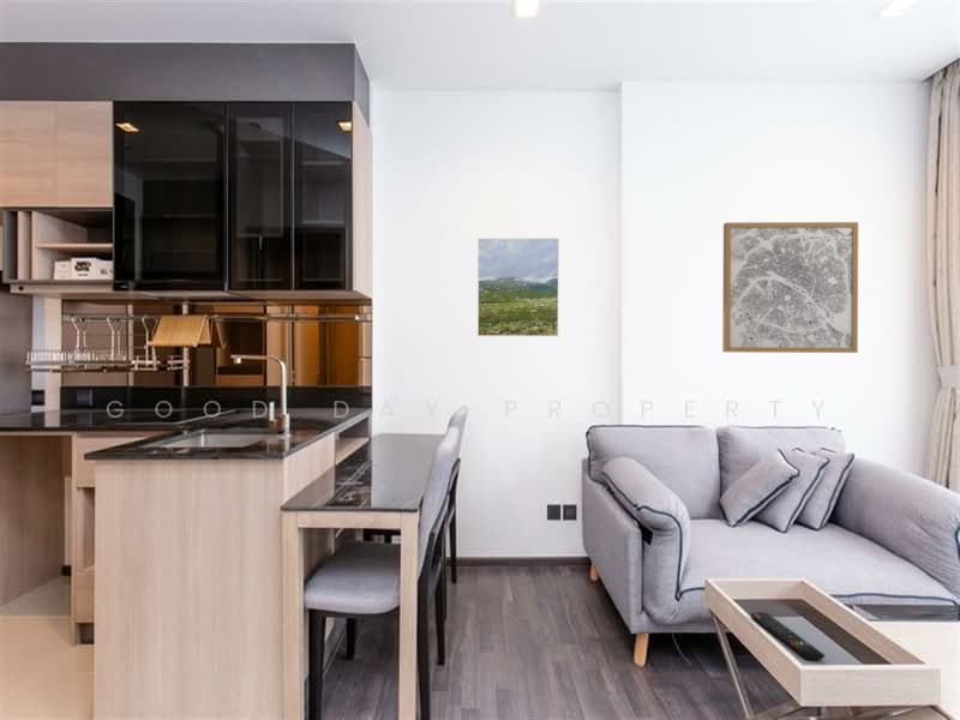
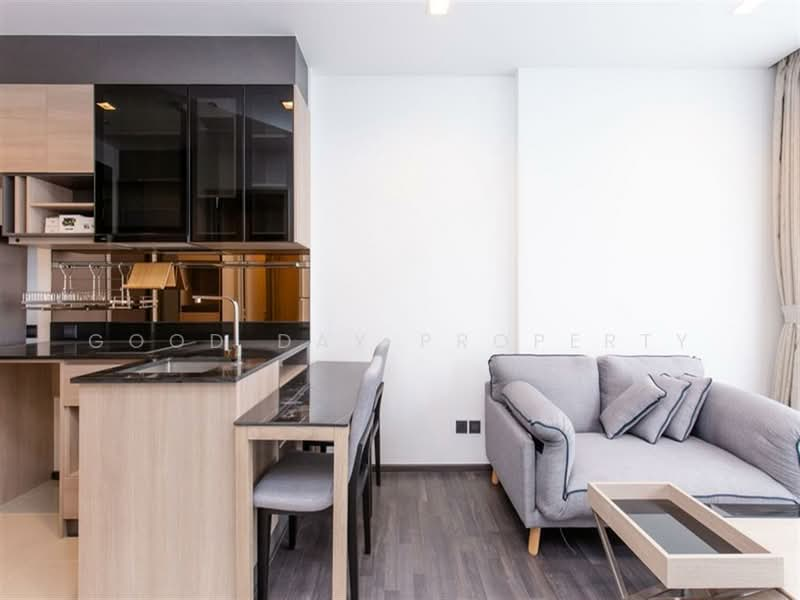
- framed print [476,238,560,337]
- wall art [721,221,859,354]
- remote control [750,611,826,661]
